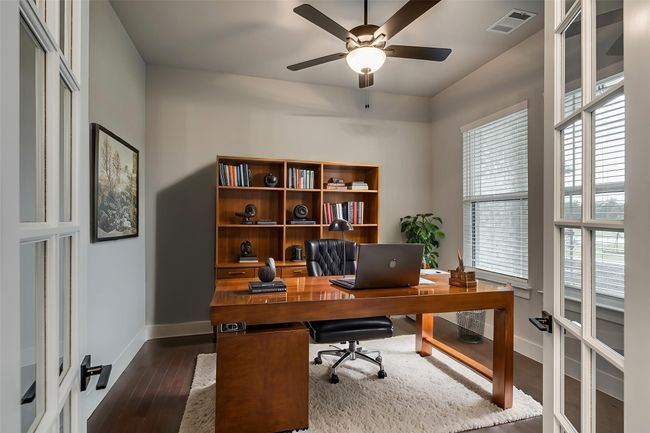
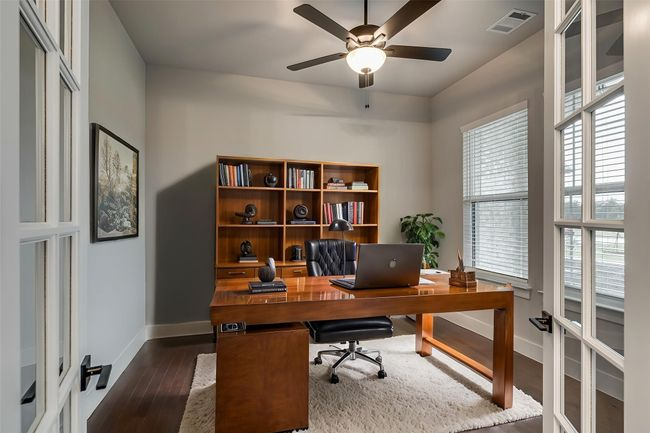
- waste bin [455,310,487,345]
